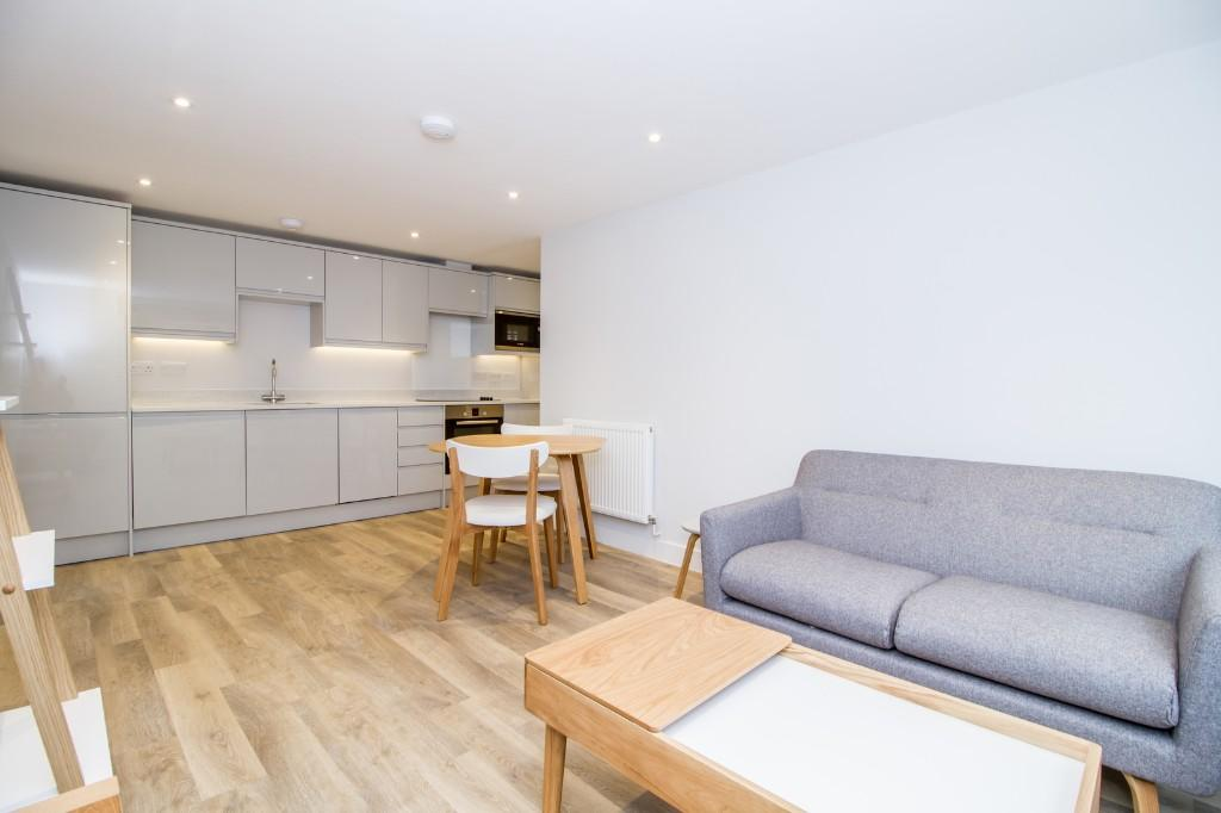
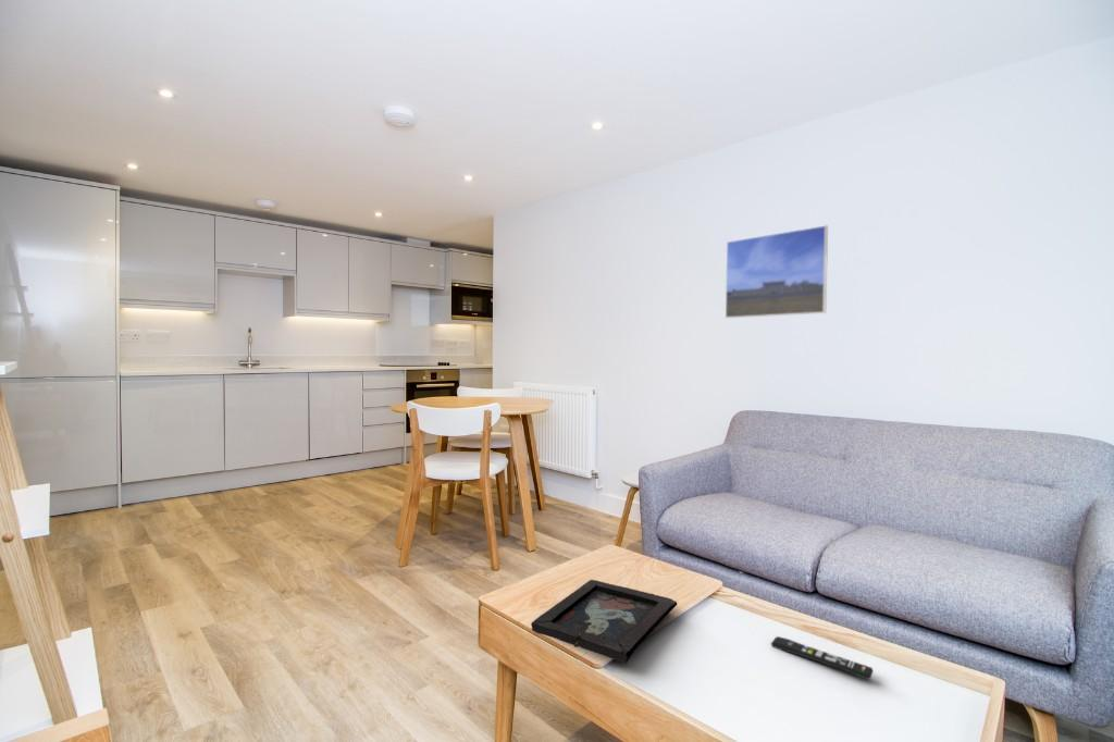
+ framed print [725,224,829,319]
+ remote control [770,635,875,681]
+ decorative tray [530,579,678,664]
